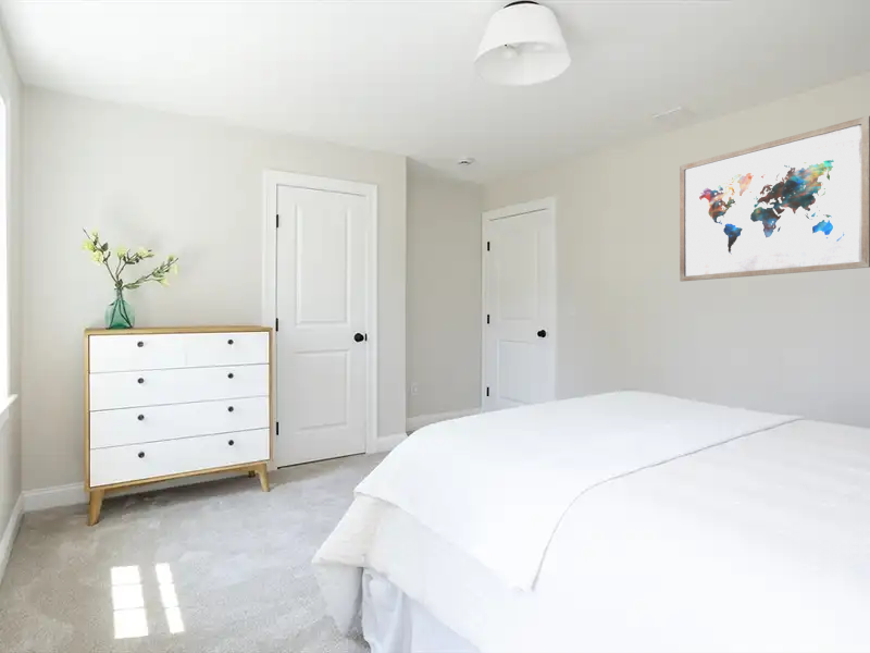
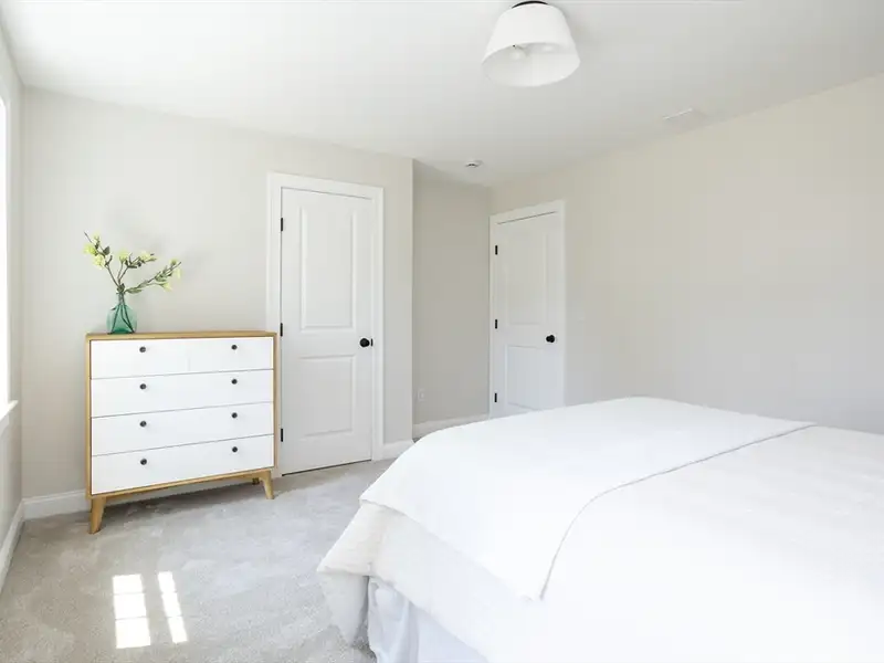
- wall art [679,114,870,282]
